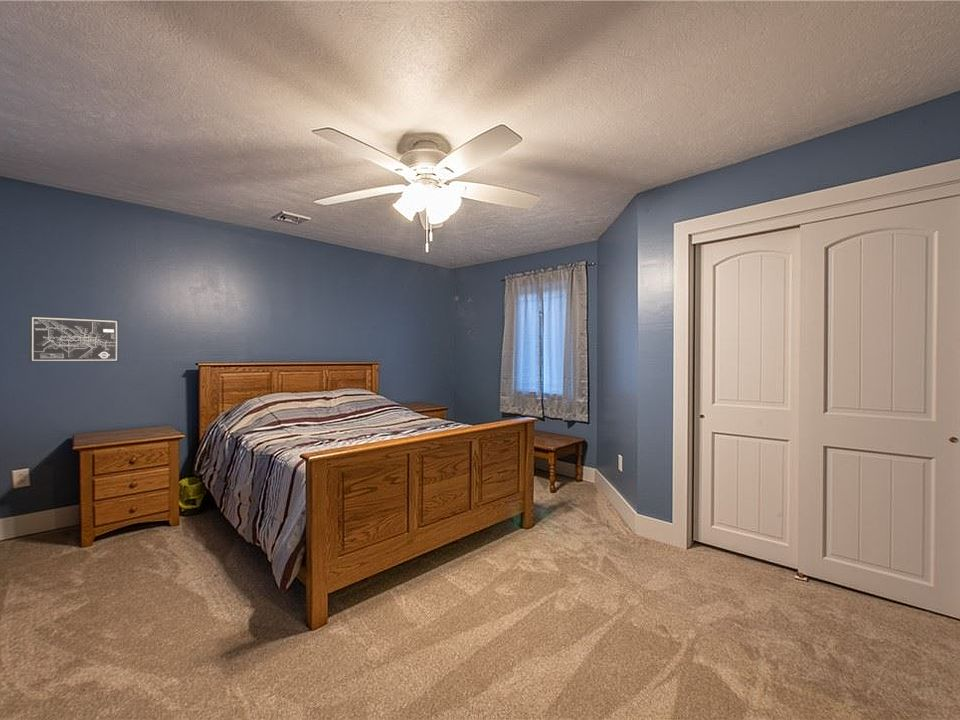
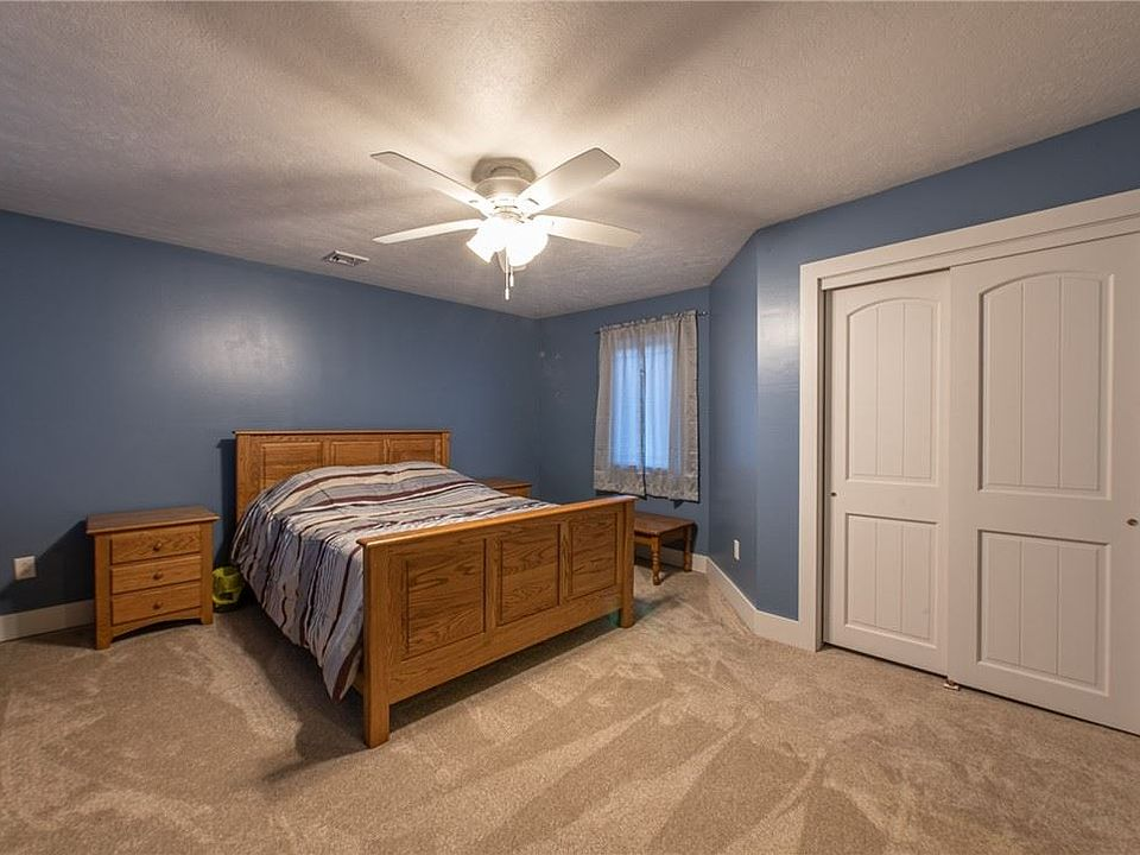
- wall art [29,314,120,363]
